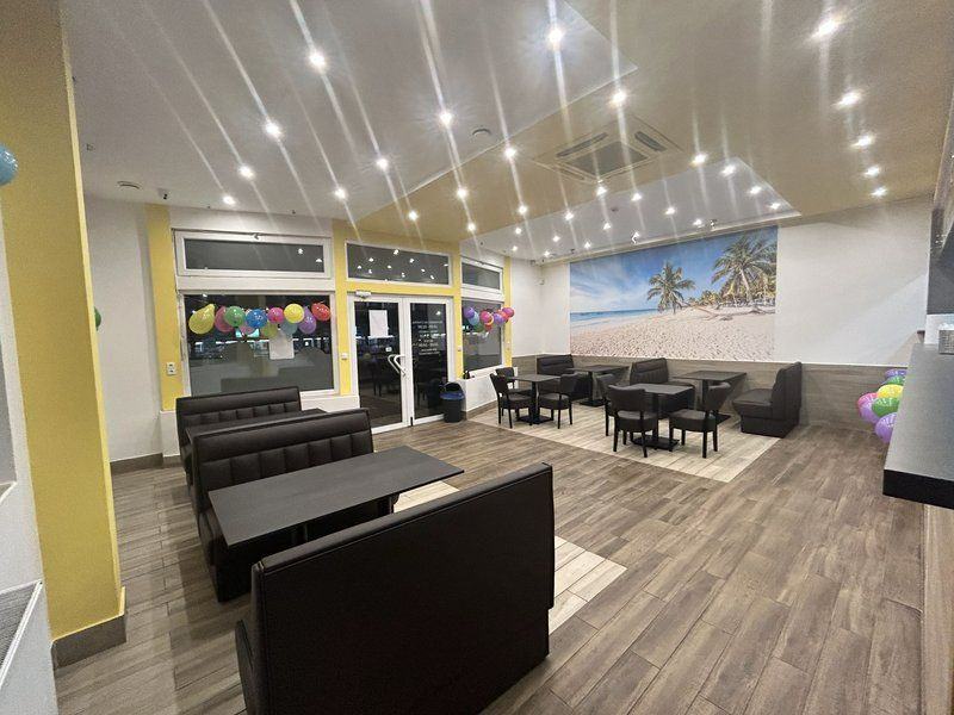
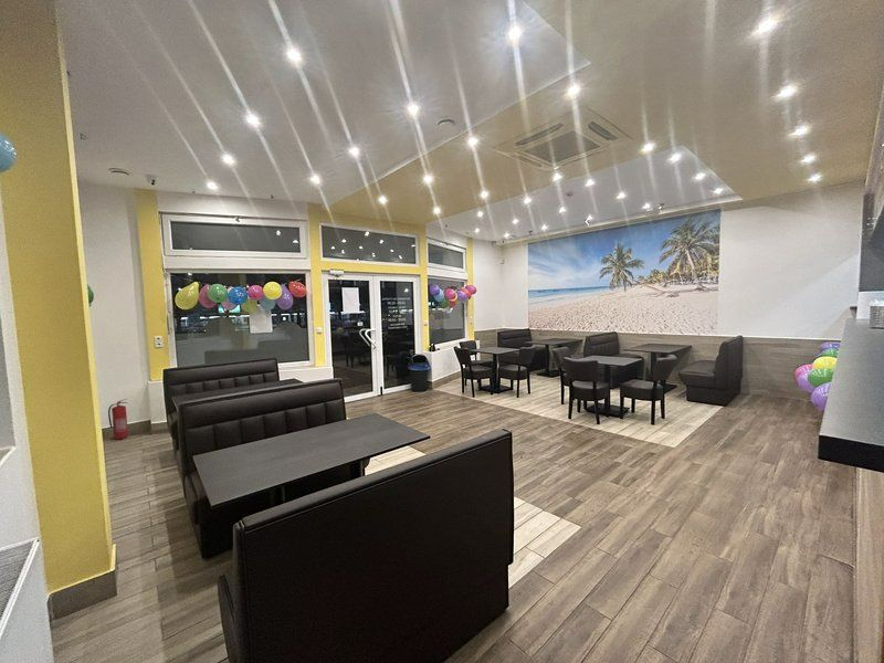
+ fire extinguisher [107,398,129,441]
